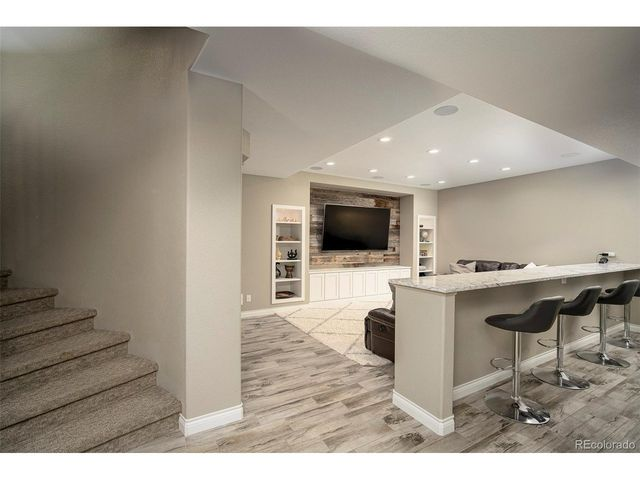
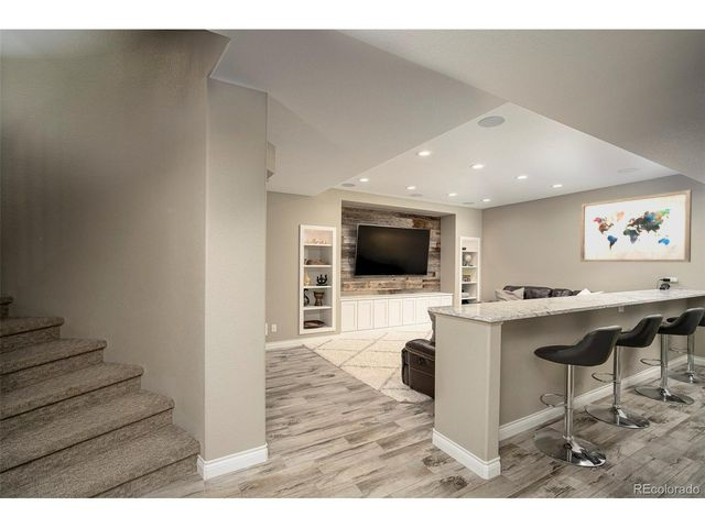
+ wall art [579,189,693,263]
